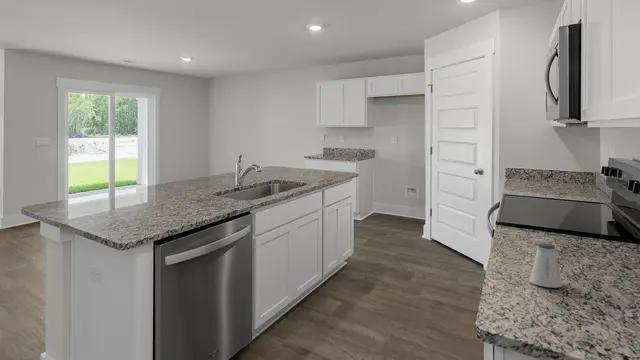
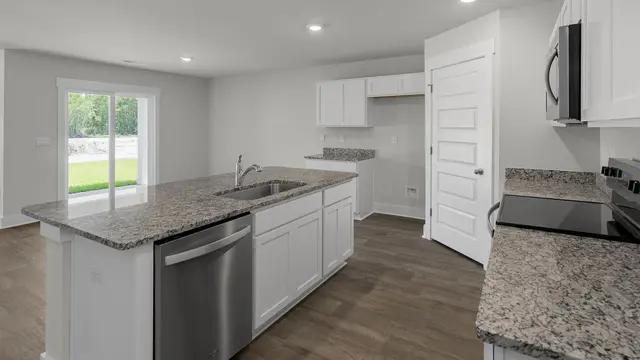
- saltshaker [528,242,563,289]
